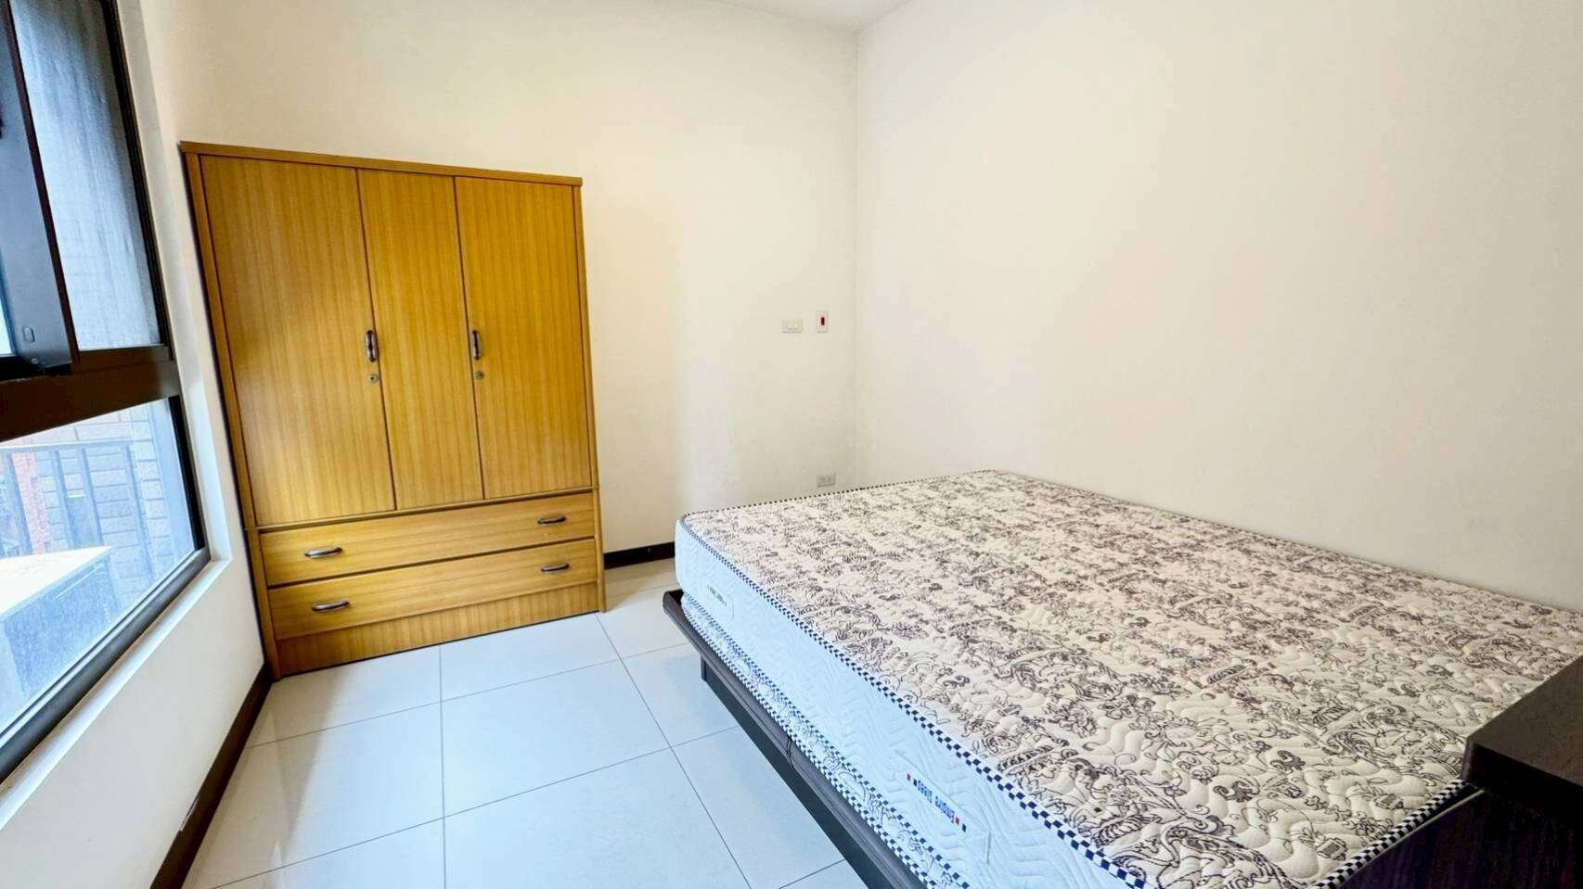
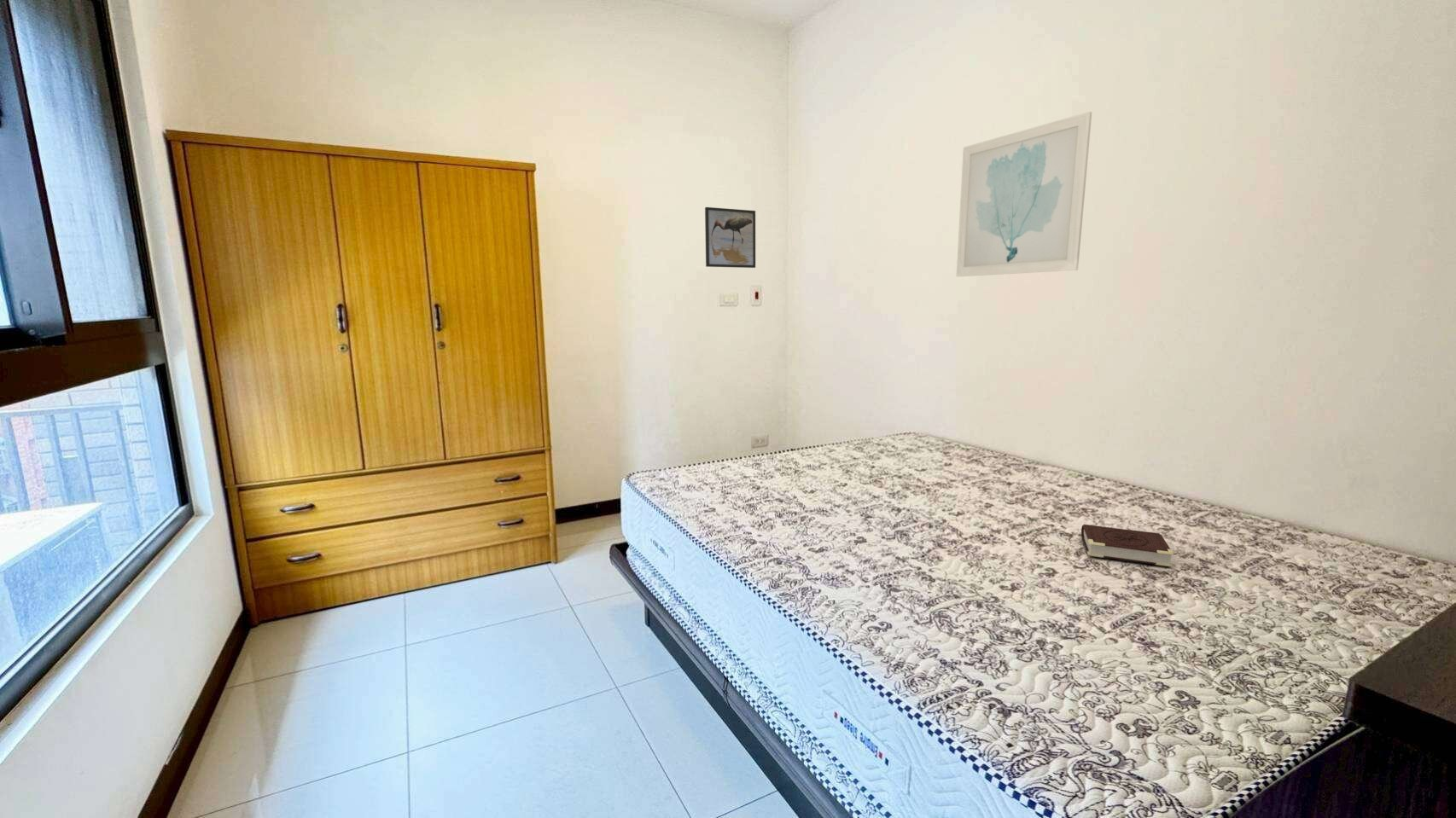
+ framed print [704,206,756,269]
+ wall art [956,111,1092,277]
+ book [1080,524,1174,567]
